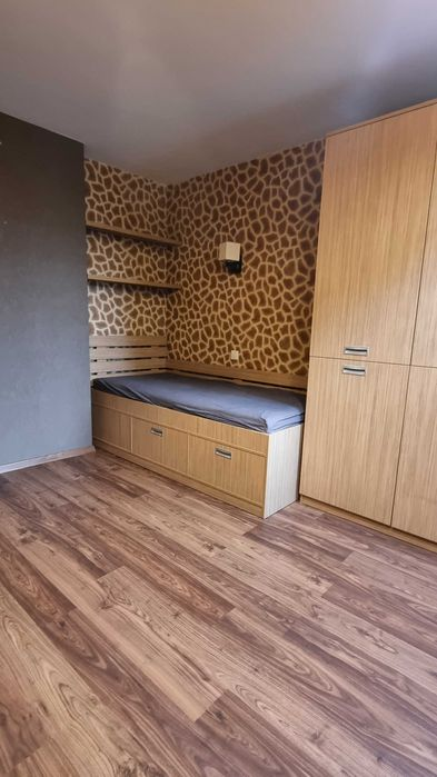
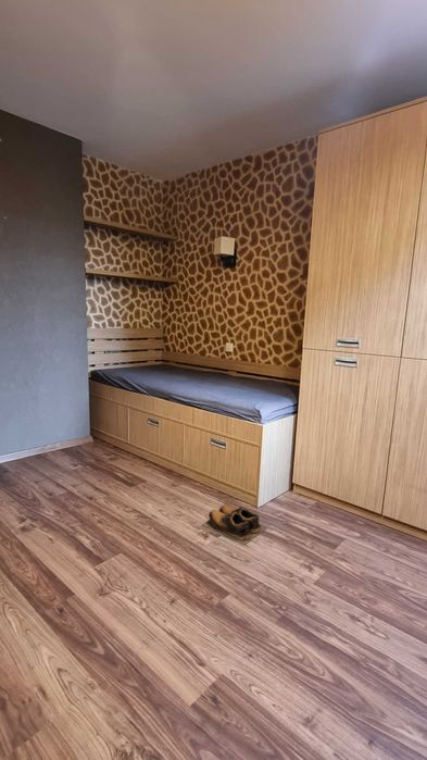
+ shoes [201,503,267,547]
